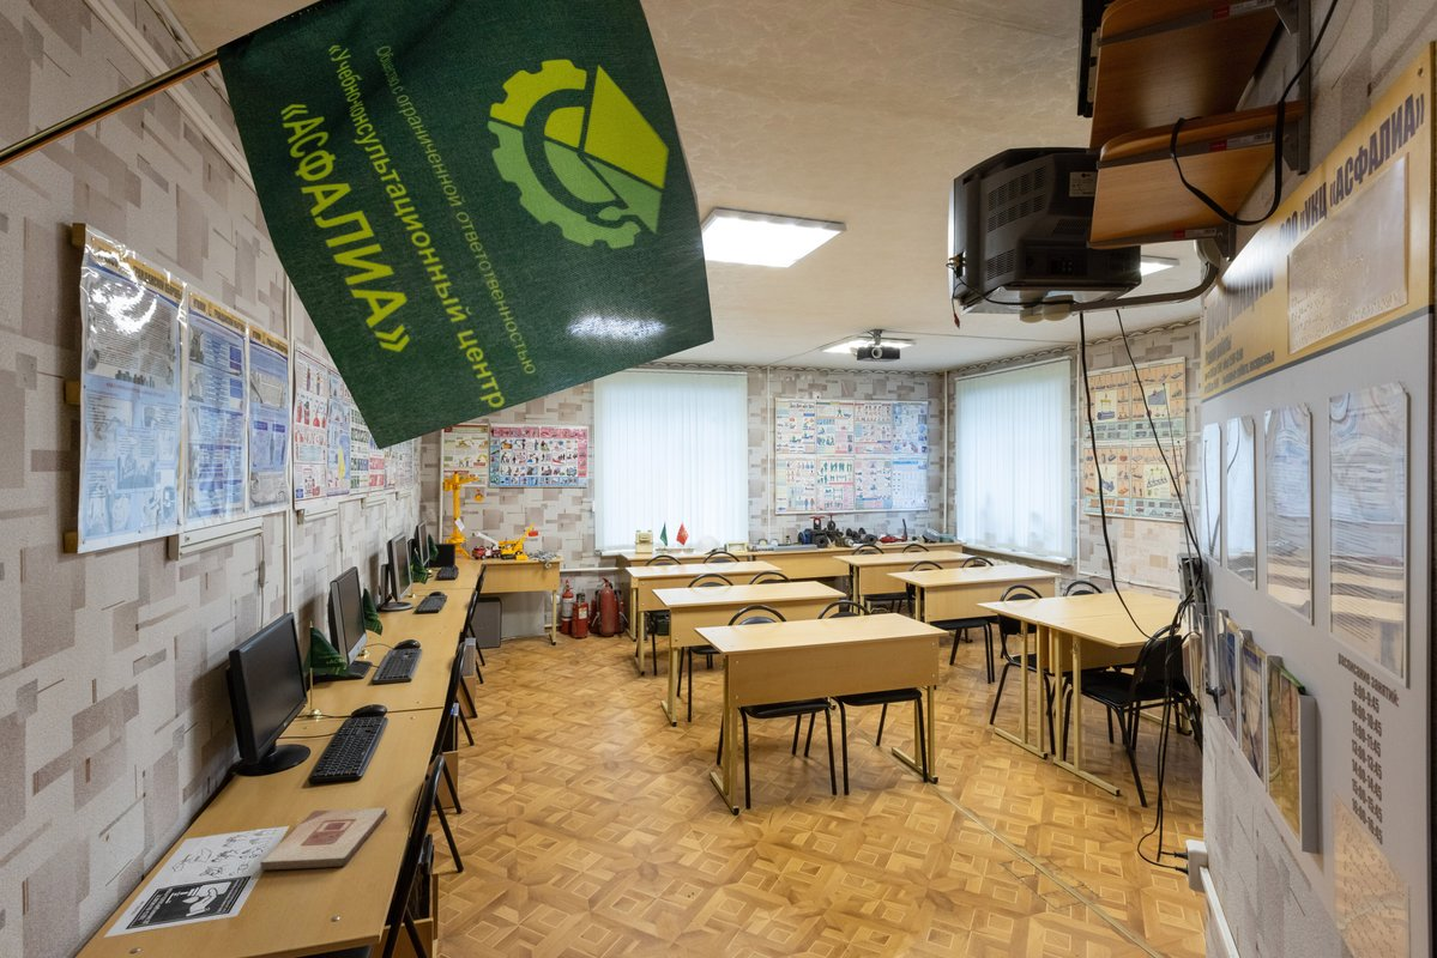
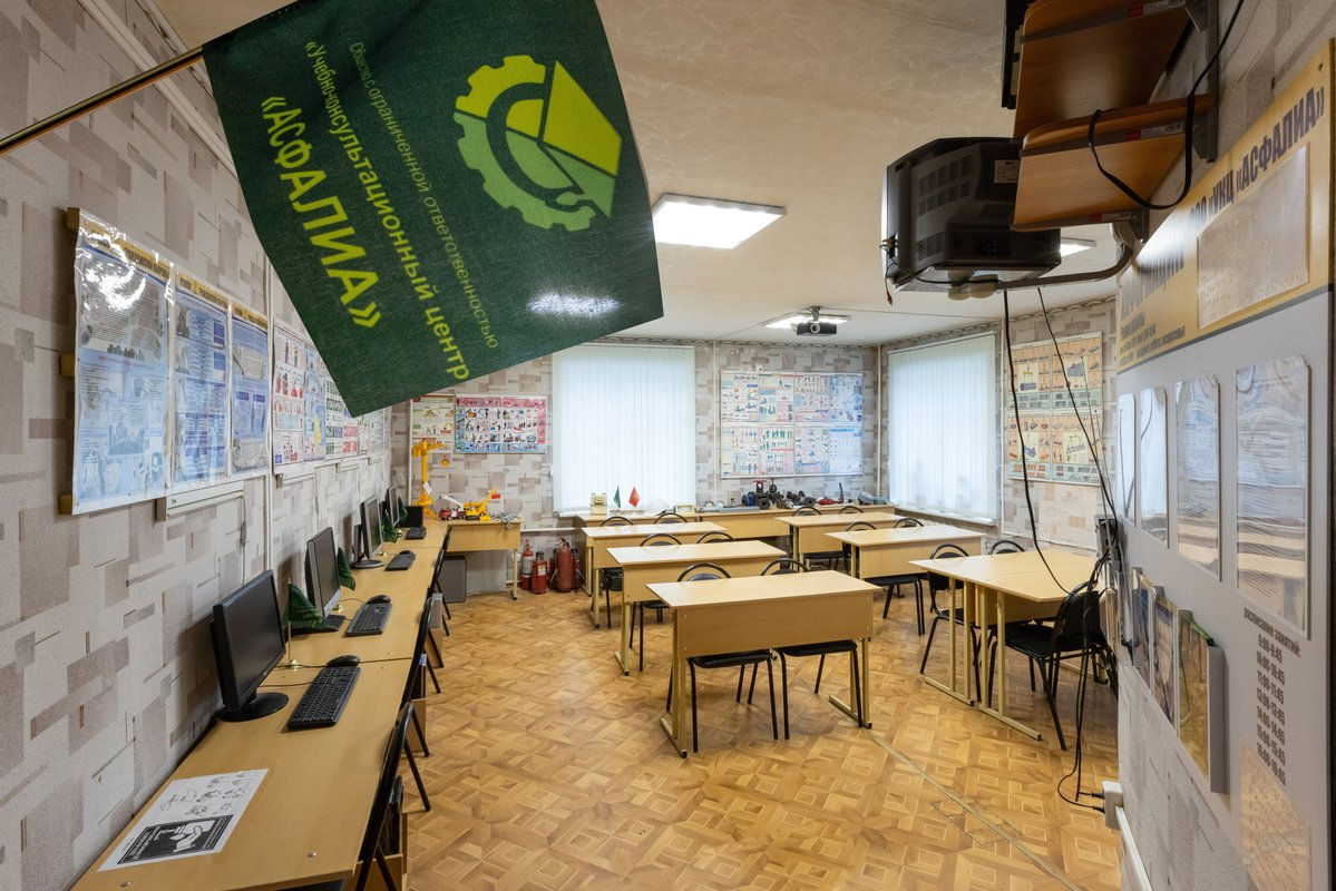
- wooden plaque [259,806,388,871]
